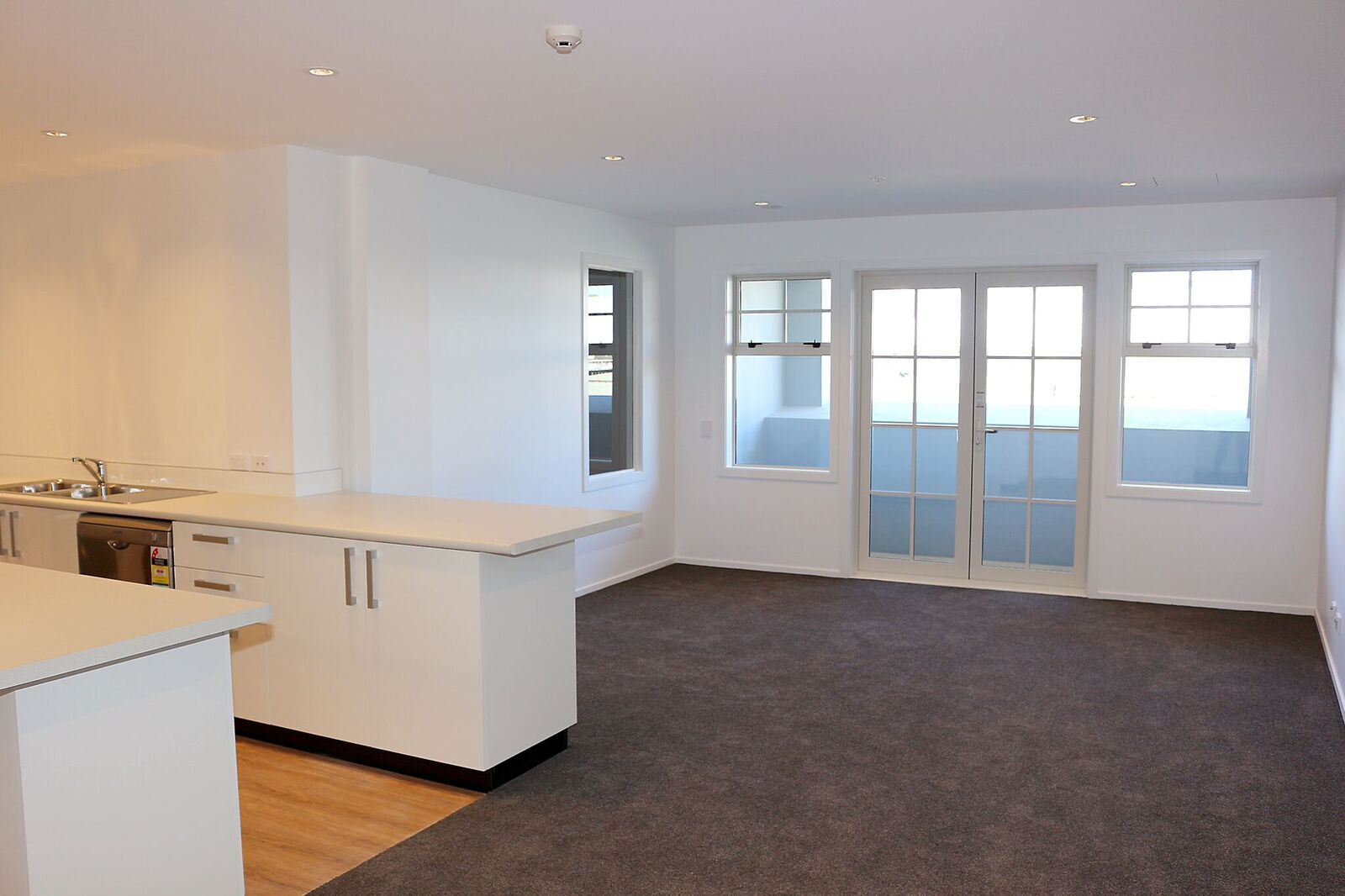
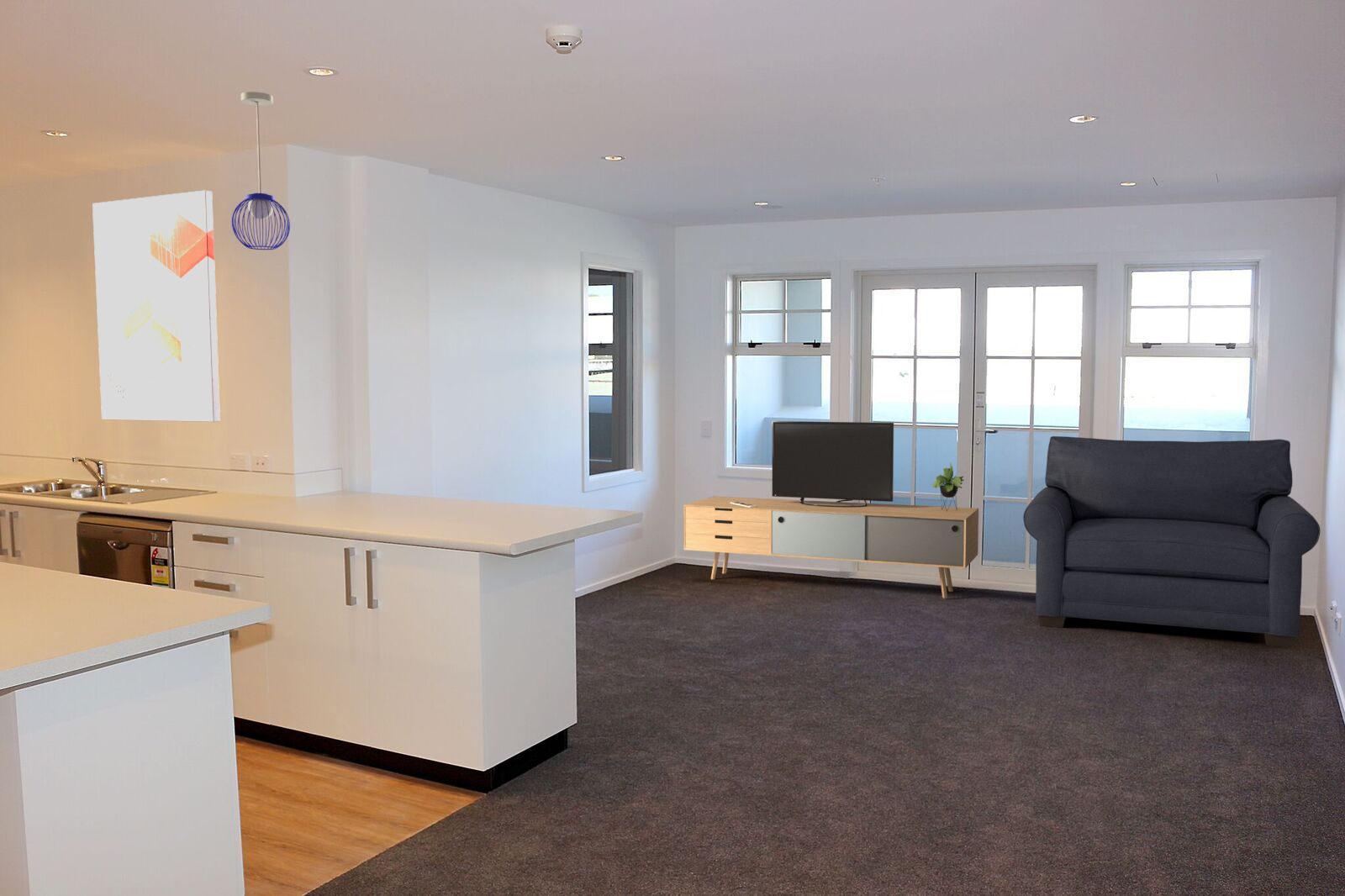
+ media console [683,420,979,599]
+ wall art [92,189,221,423]
+ pendant light [231,91,291,250]
+ sofa [1022,435,1321,648]
